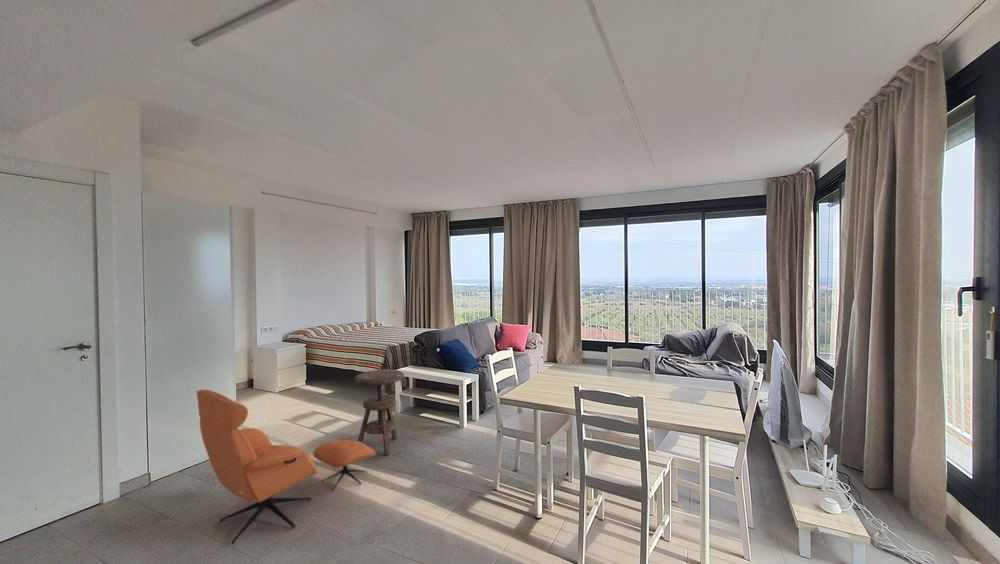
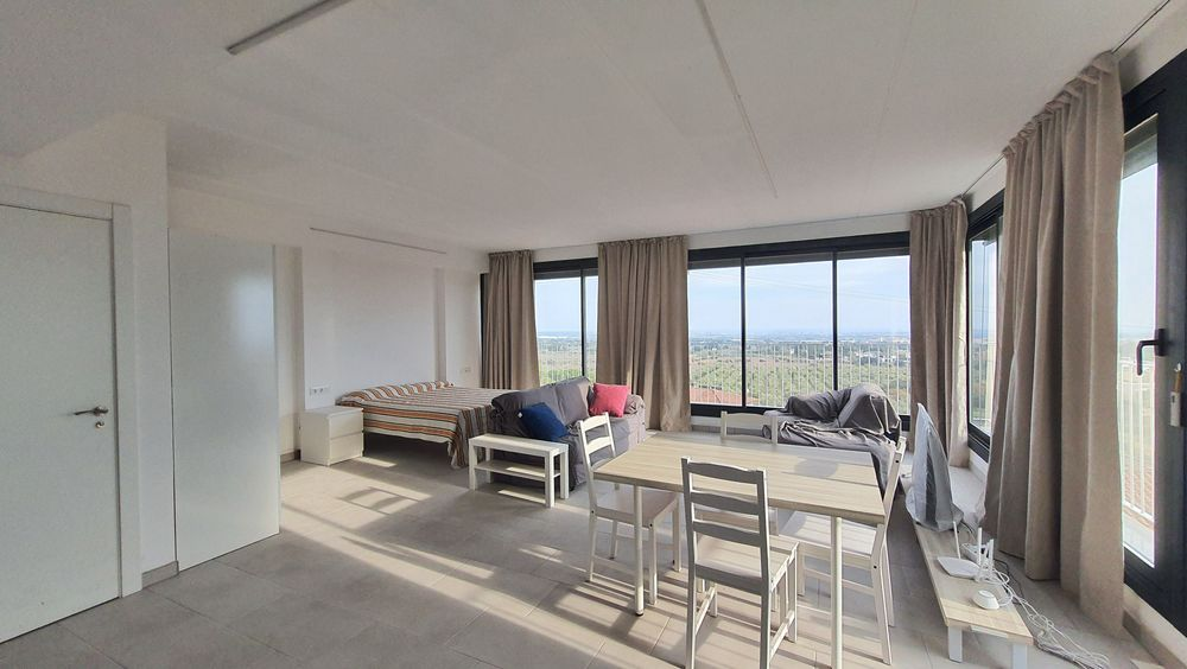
- armchair [196,389,377,545]
- side table [353,369,405,456]
